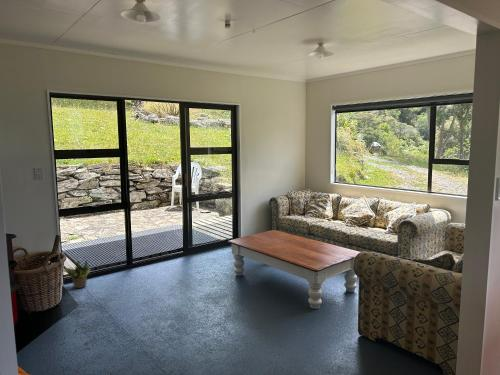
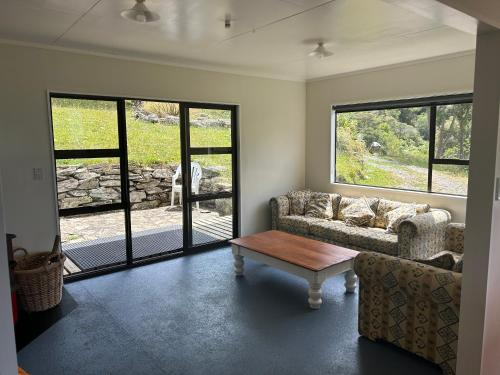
- potted plant [62,259,92,289]
